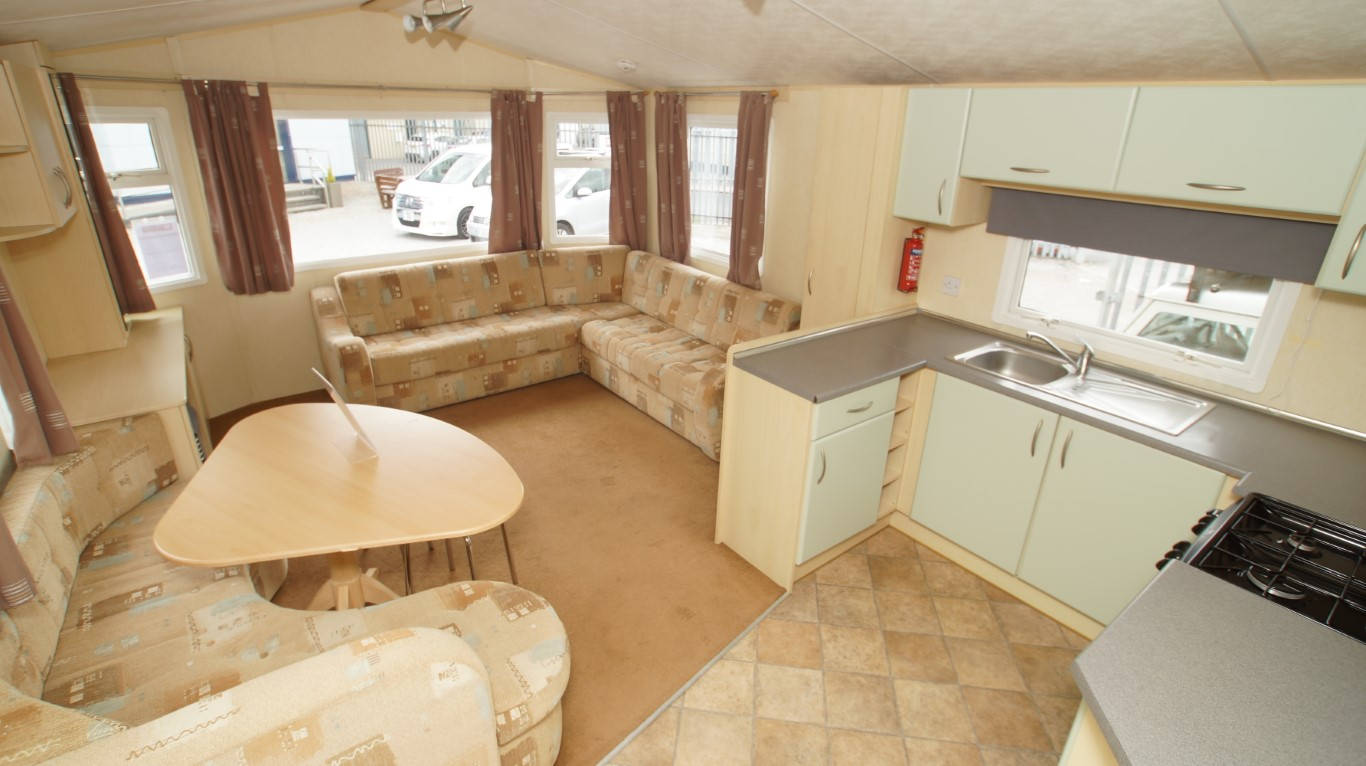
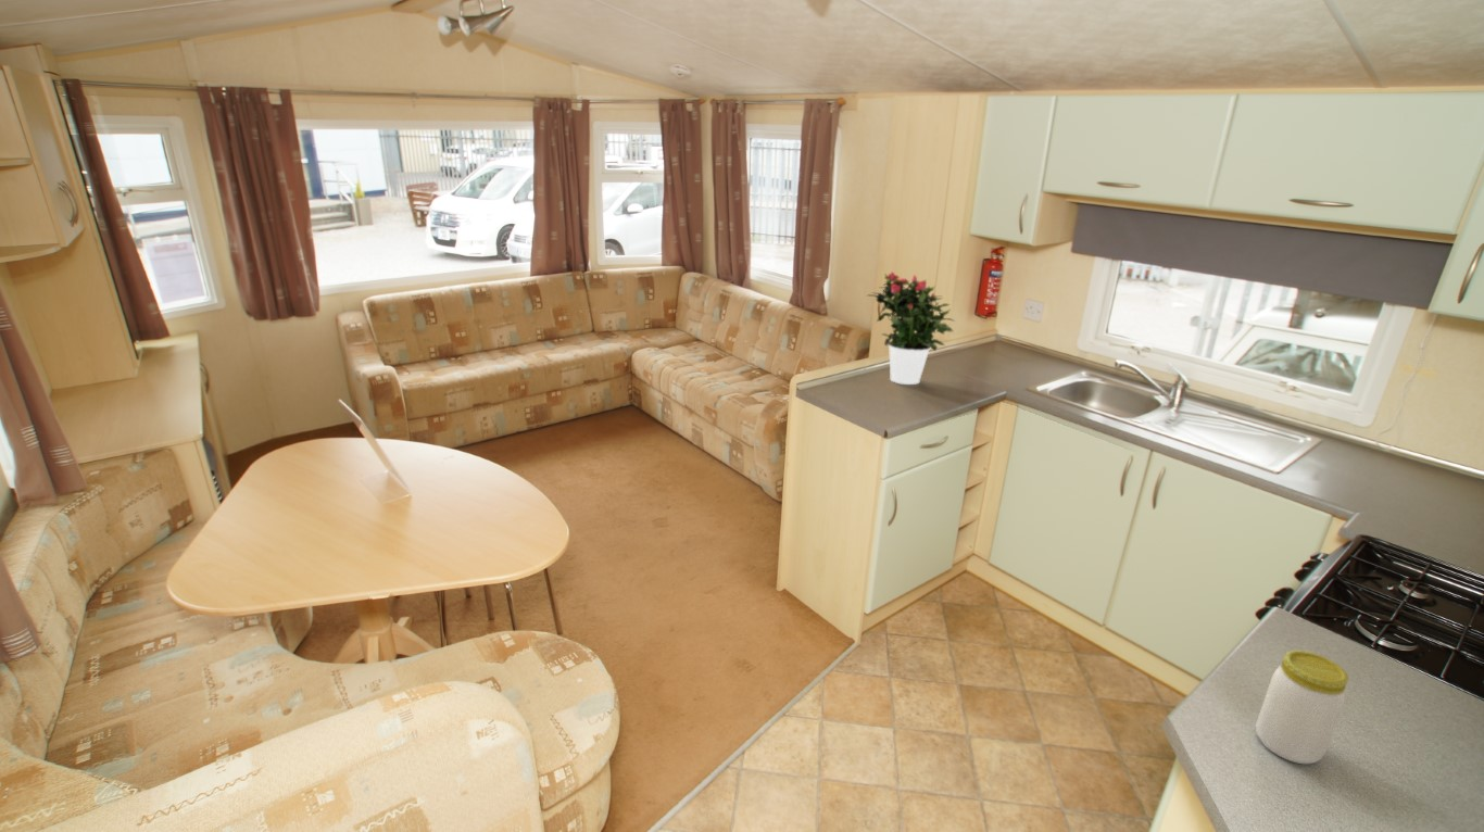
+ potted flower [867,272,956,386]
+ jar [1255,650,1349,765]
